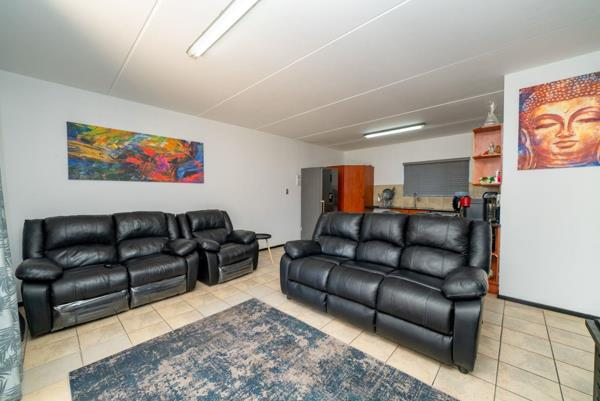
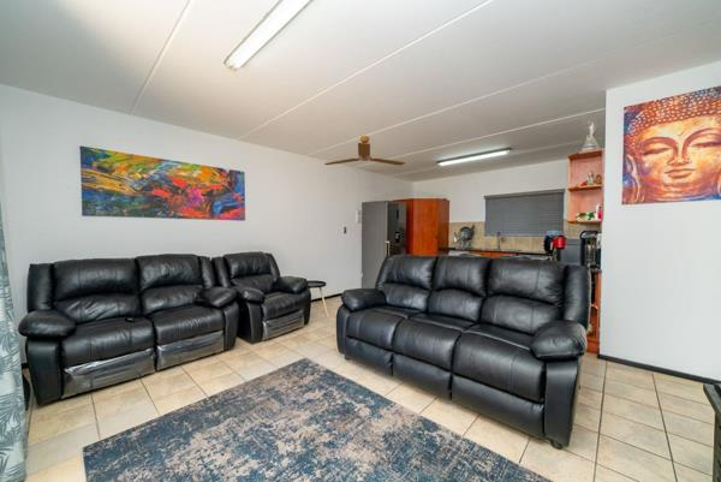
+ ceiling fan [323,135,406,167]
